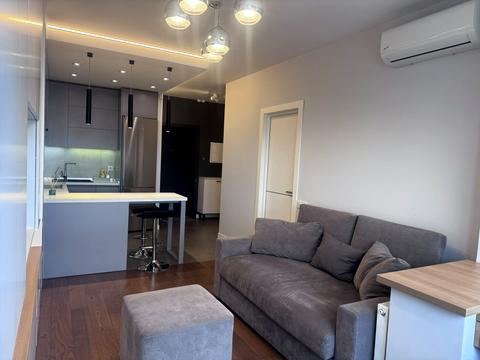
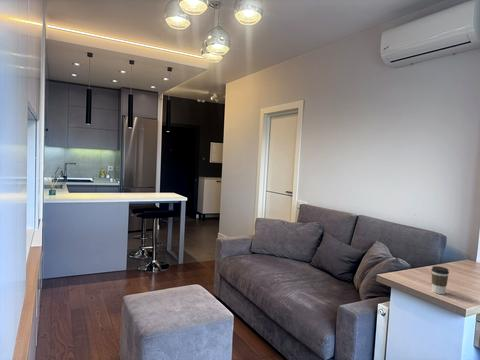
+ coffee cup [431,265,450,295]
